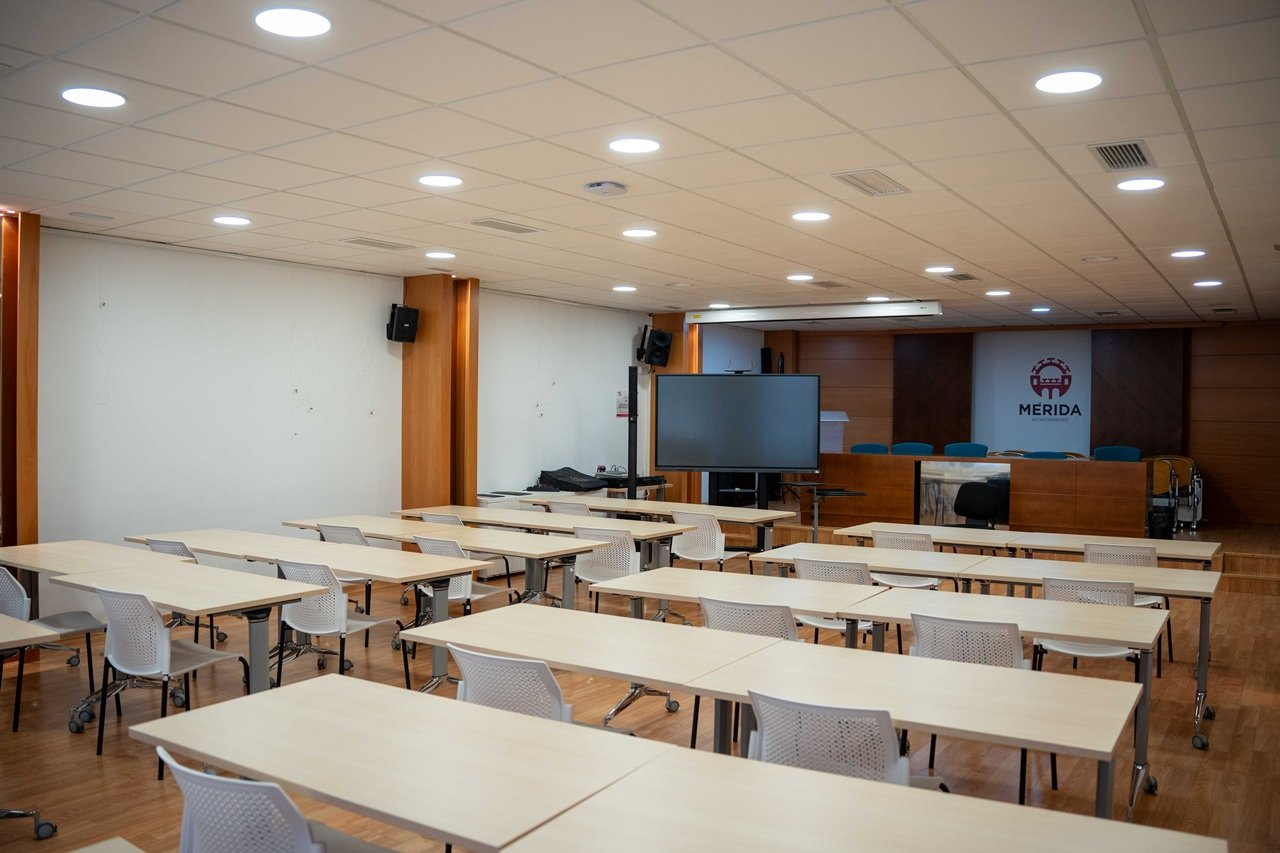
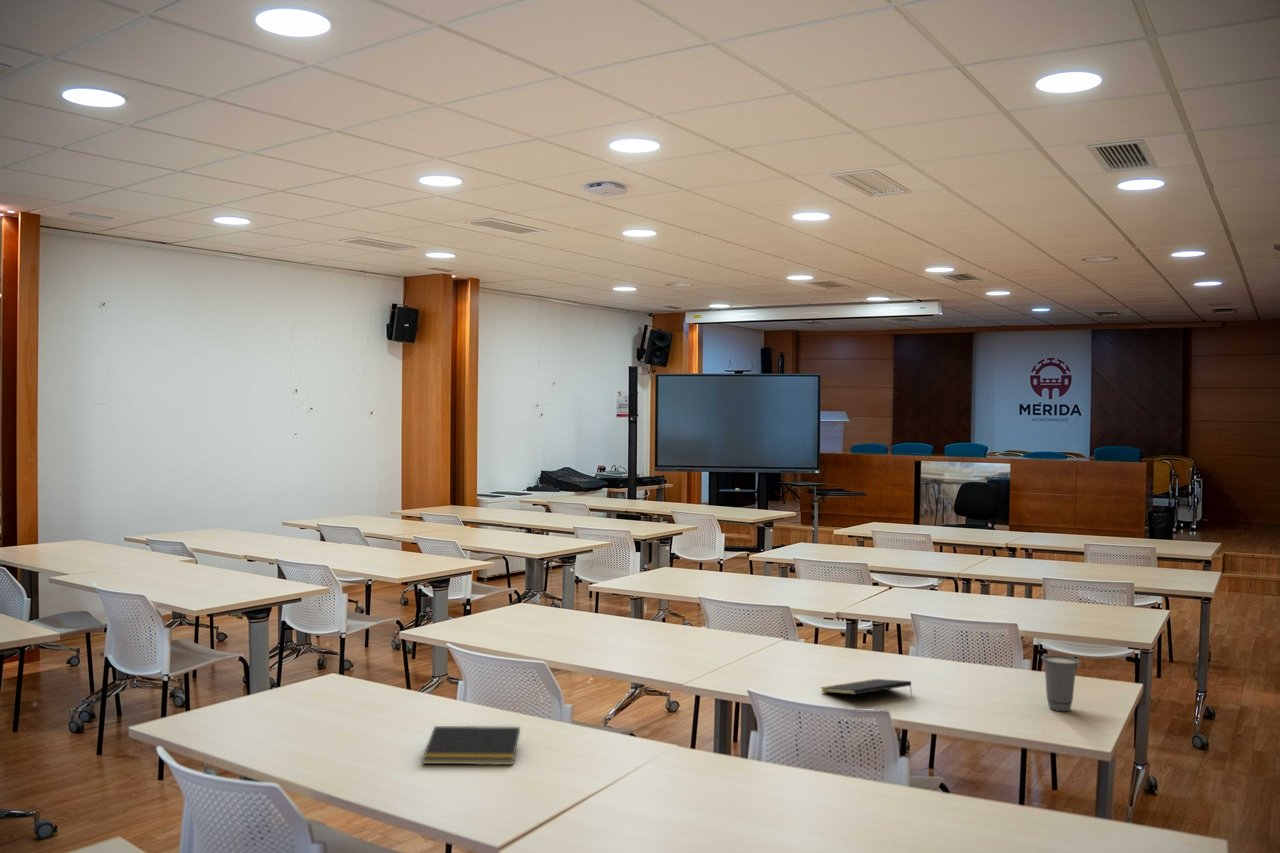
+ notepad [819,678,913,696]
+ notepad [421,725,521,766]
+ cup [1040,654,1081,712]
